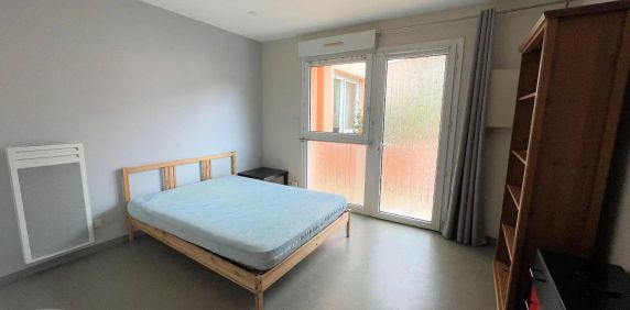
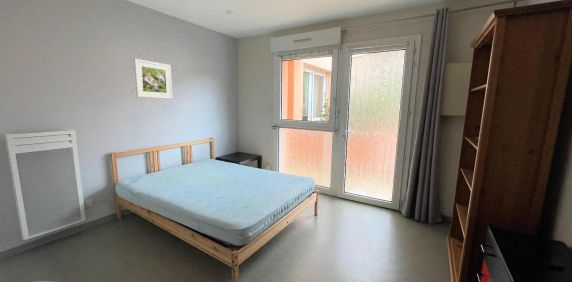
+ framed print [133,58,173,100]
